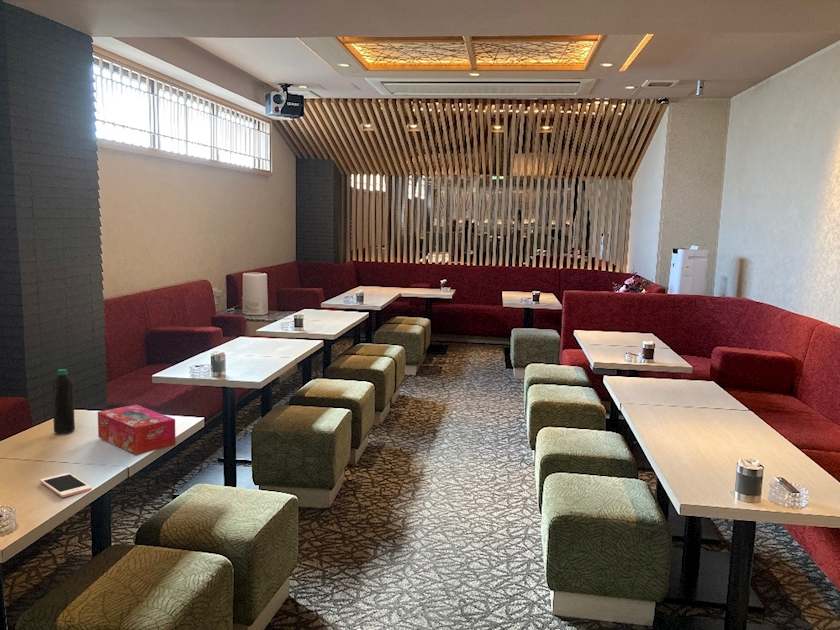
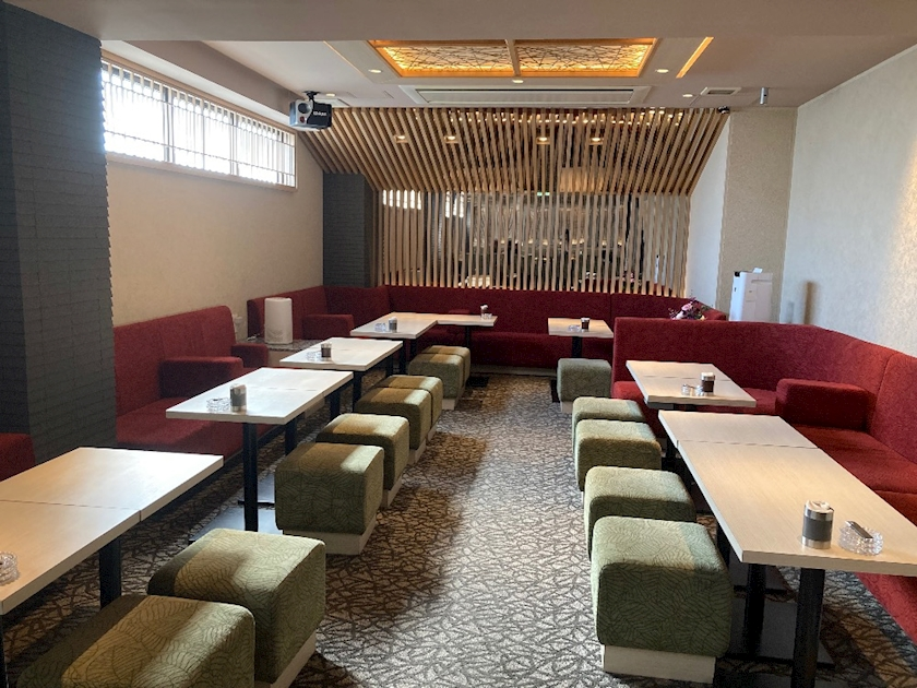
- cell phone [39,472,92,498]
- water bottle [51,368,76,435]
- tissue box [97,404,176,456]
